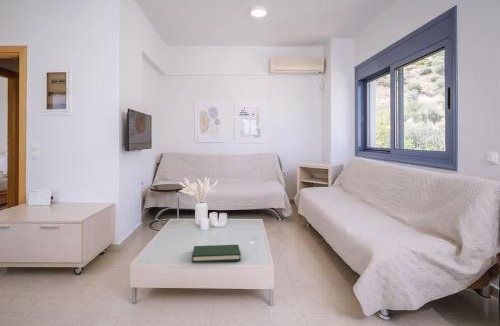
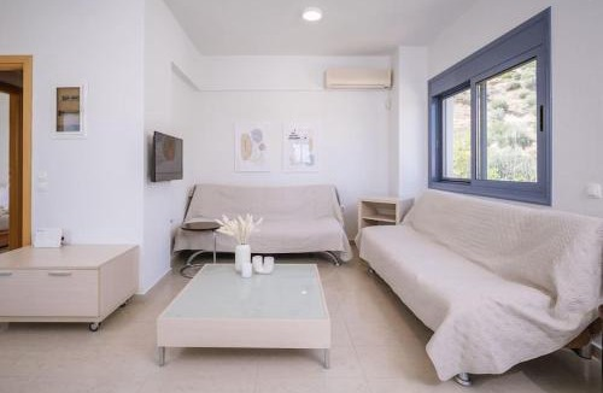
- hardback book [191,244,242,264]
